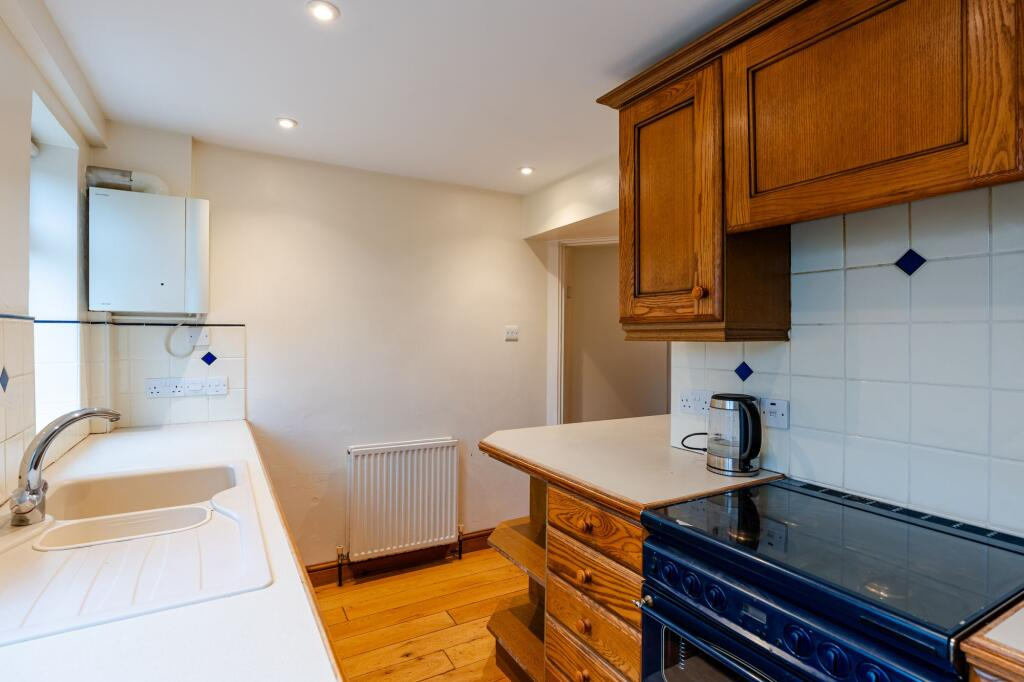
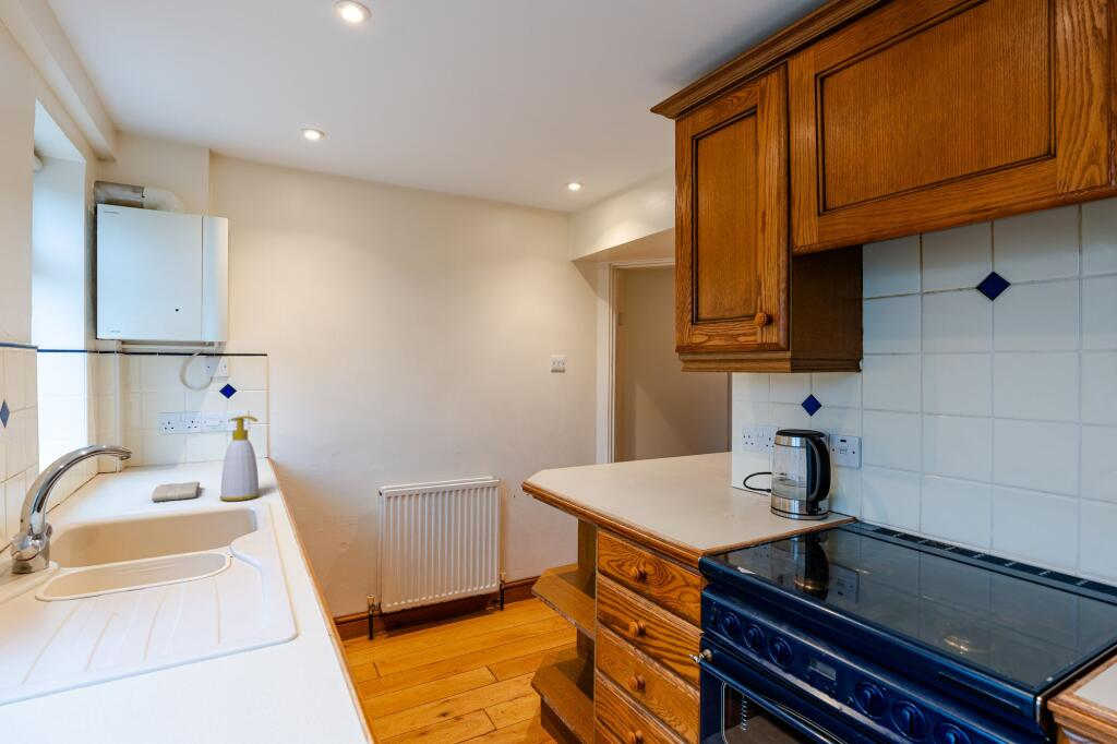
+ soap bottle [219,415,261,502]
+ washcloth [151,481,201,503]
